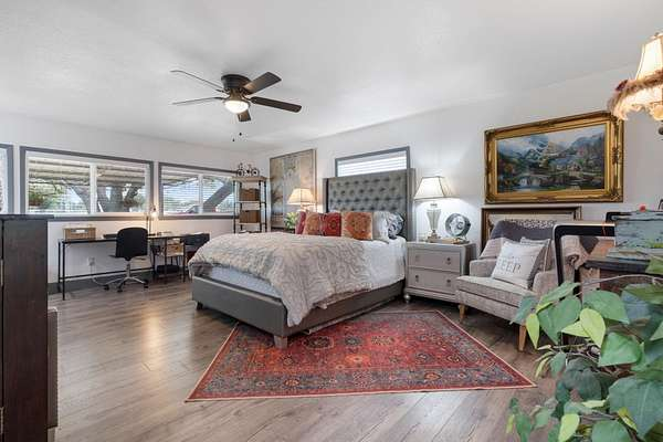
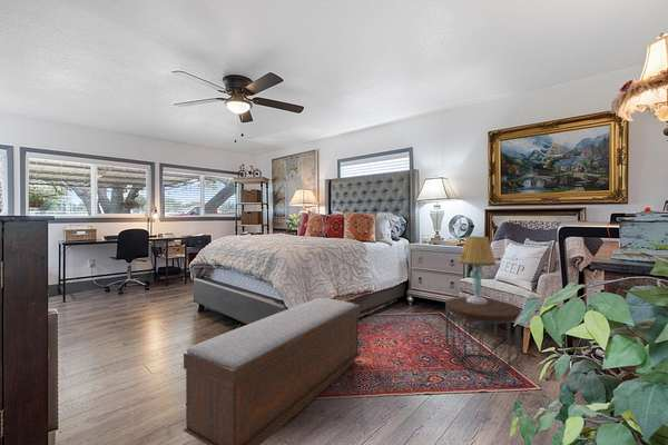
+ bench [183,297,361,445]
+ table lamp [458,236,497,304]
+ side table [444,296,522,375]
